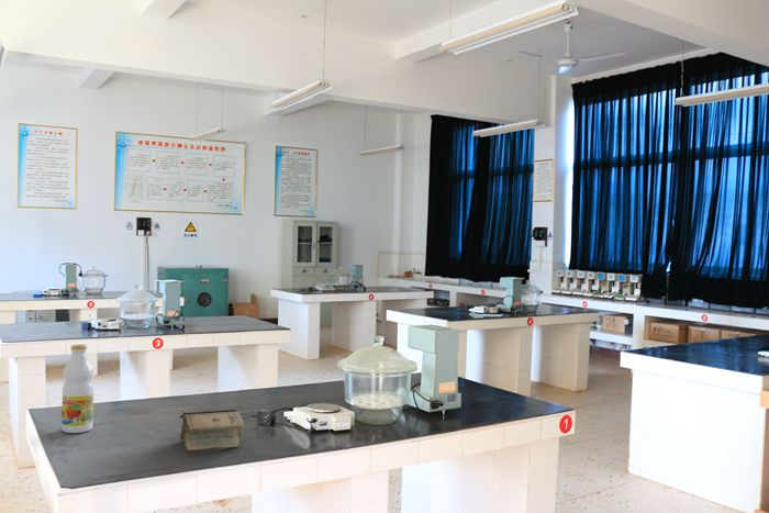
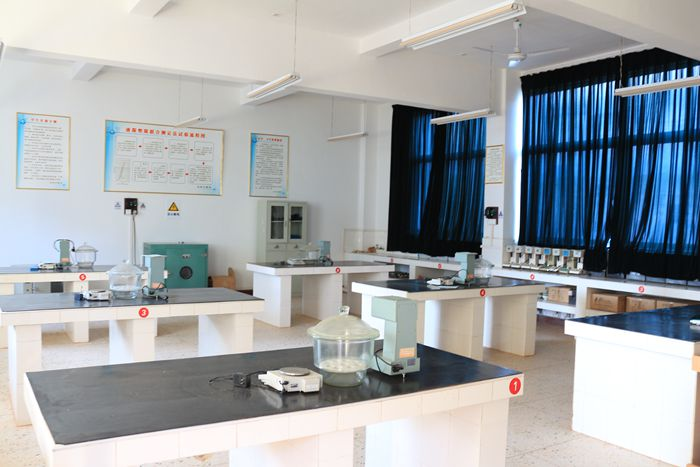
- beverage bottle [60,344,94,434]
- book [179,409,245,451]
